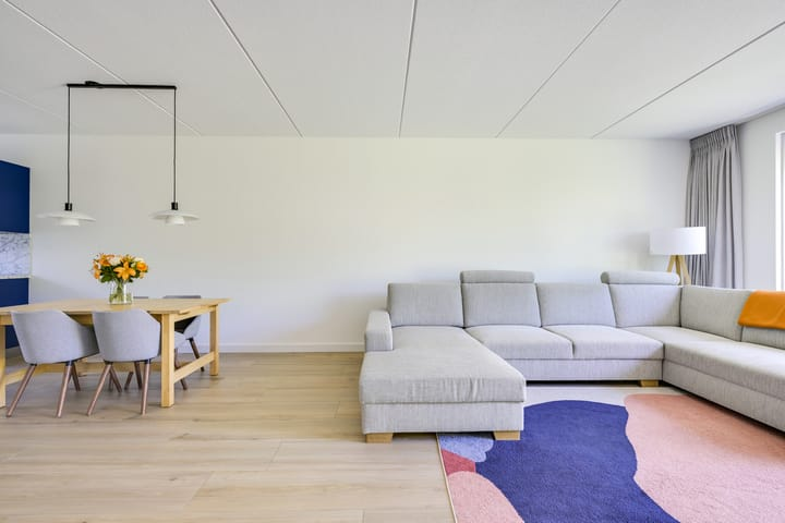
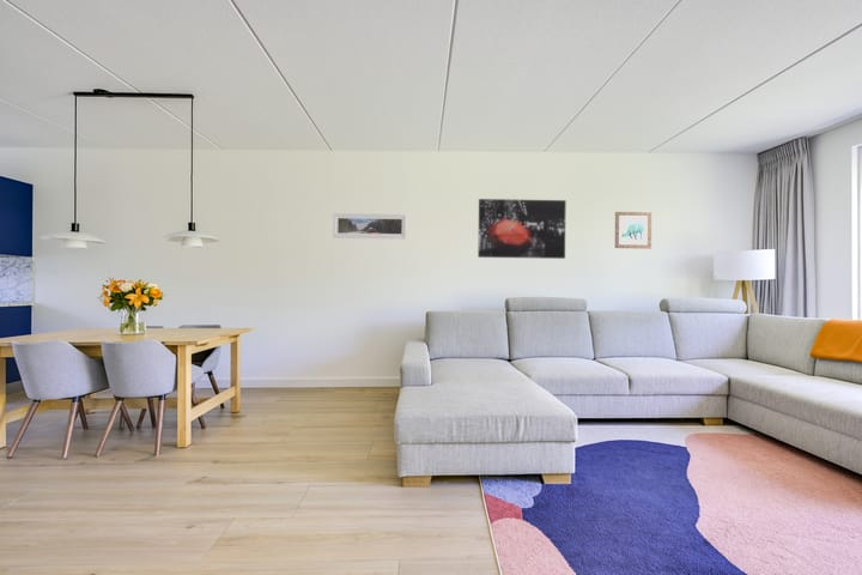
+ wall art [476,198,567,260]
+ wall art [614,211,652,250]
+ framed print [332,212,408,240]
